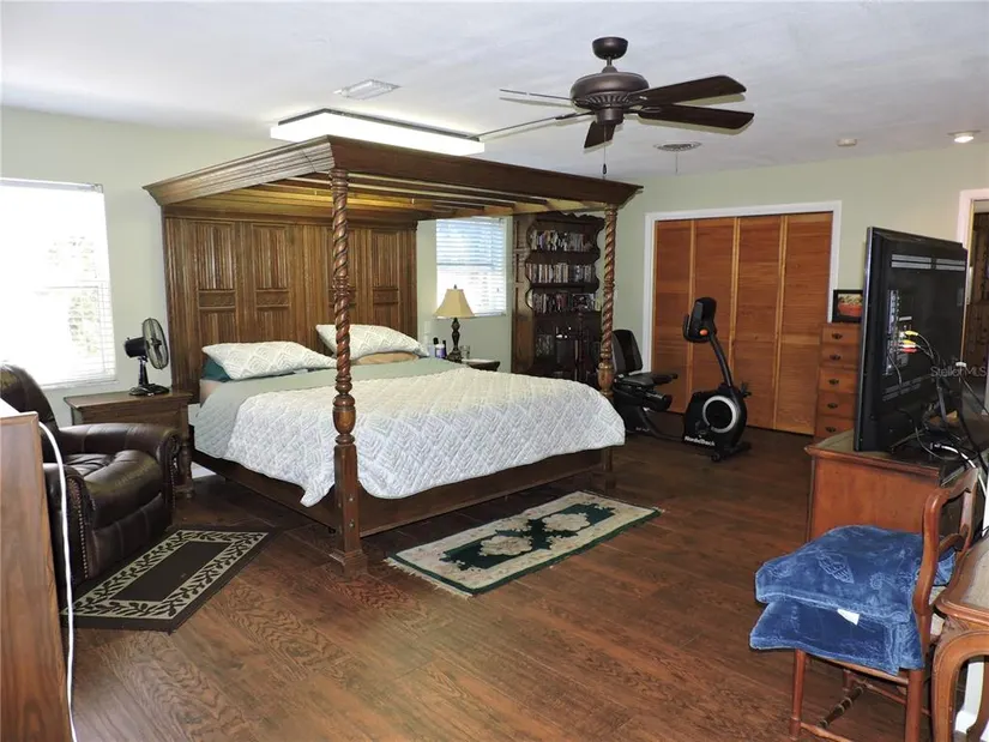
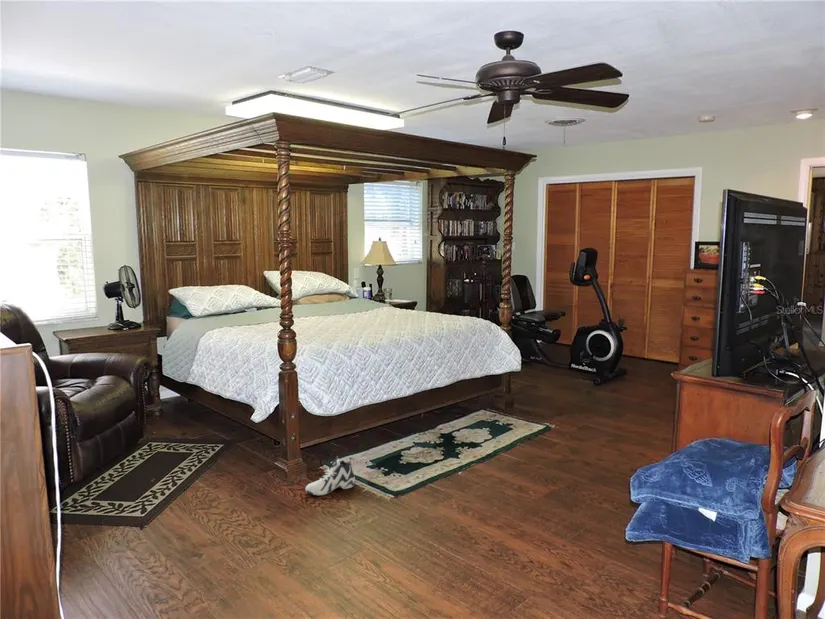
+ sneaker [304,455,356,496]
